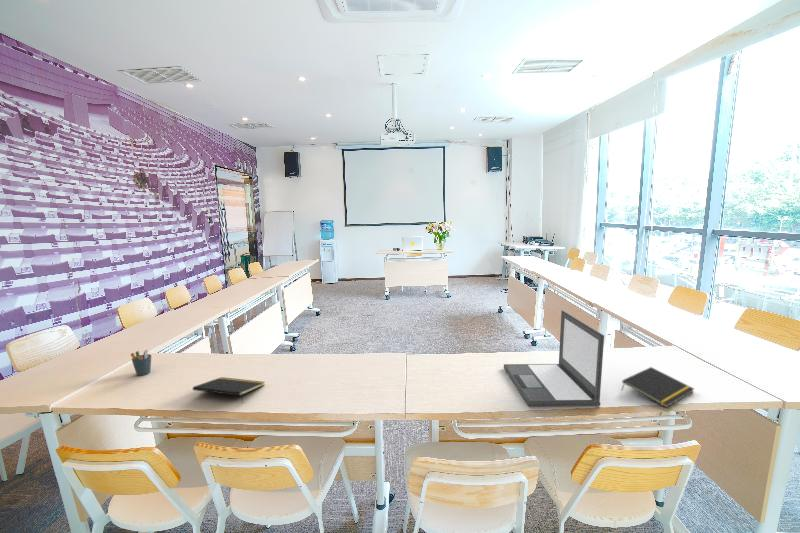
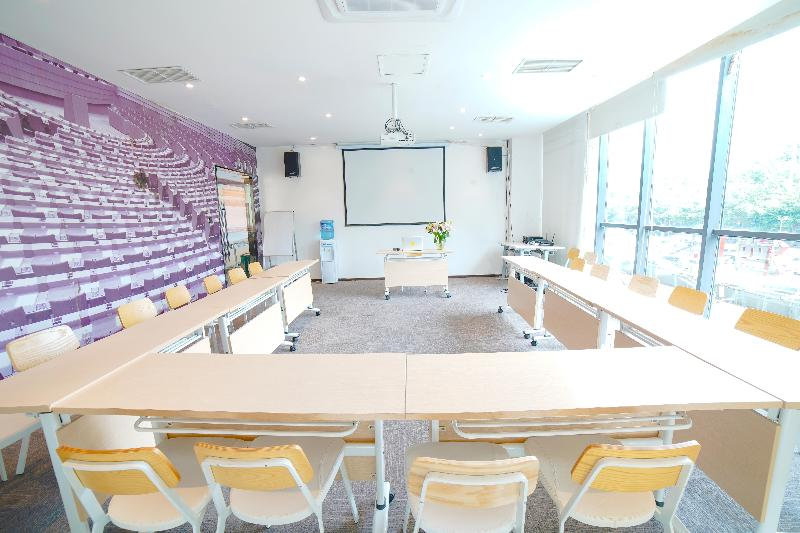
- laptop [503,309,605,407]
- notepad [620,366,695,409]
- pen holder [130,348,152,377]
- notepad [192,376,265,404]
